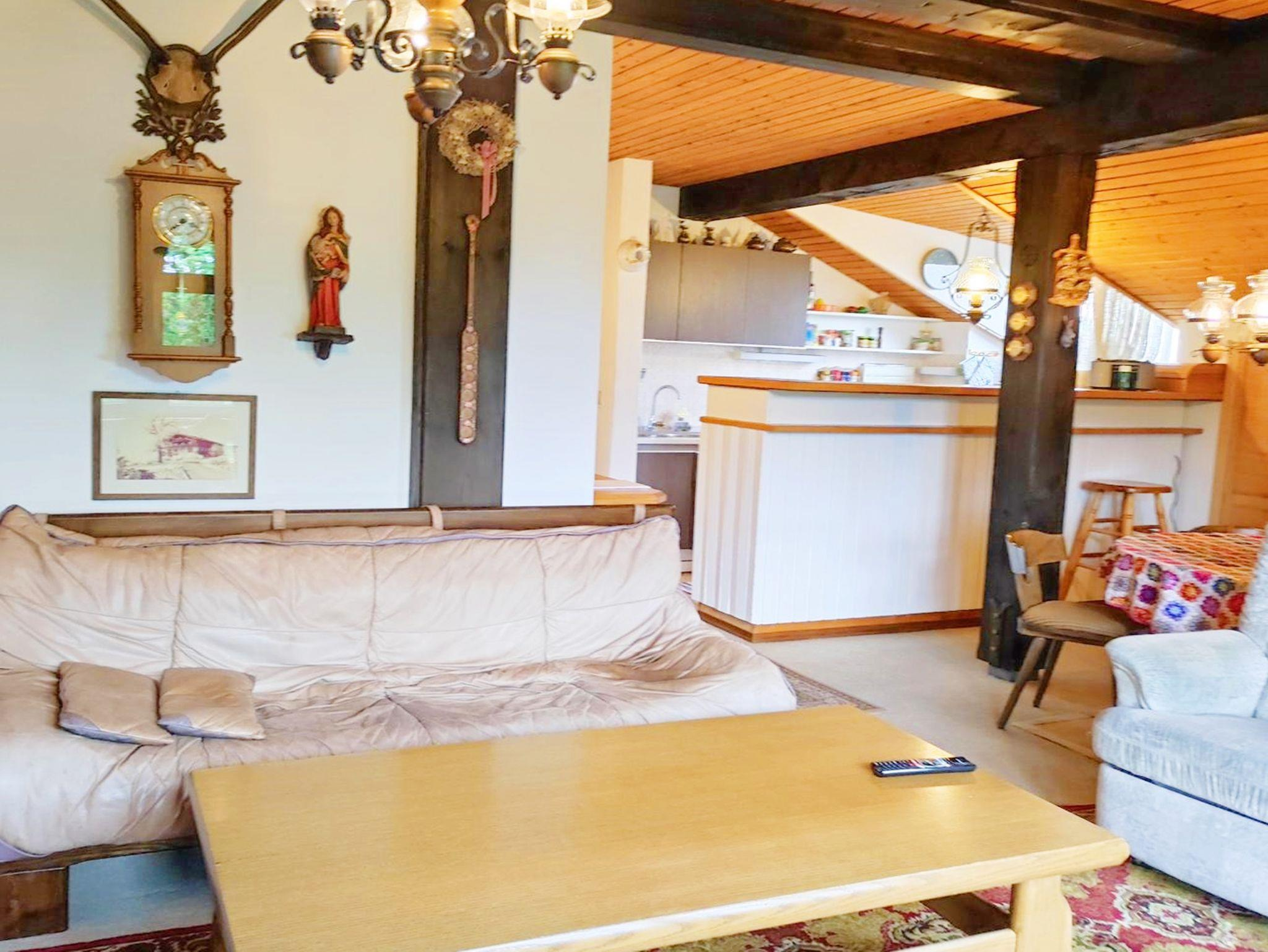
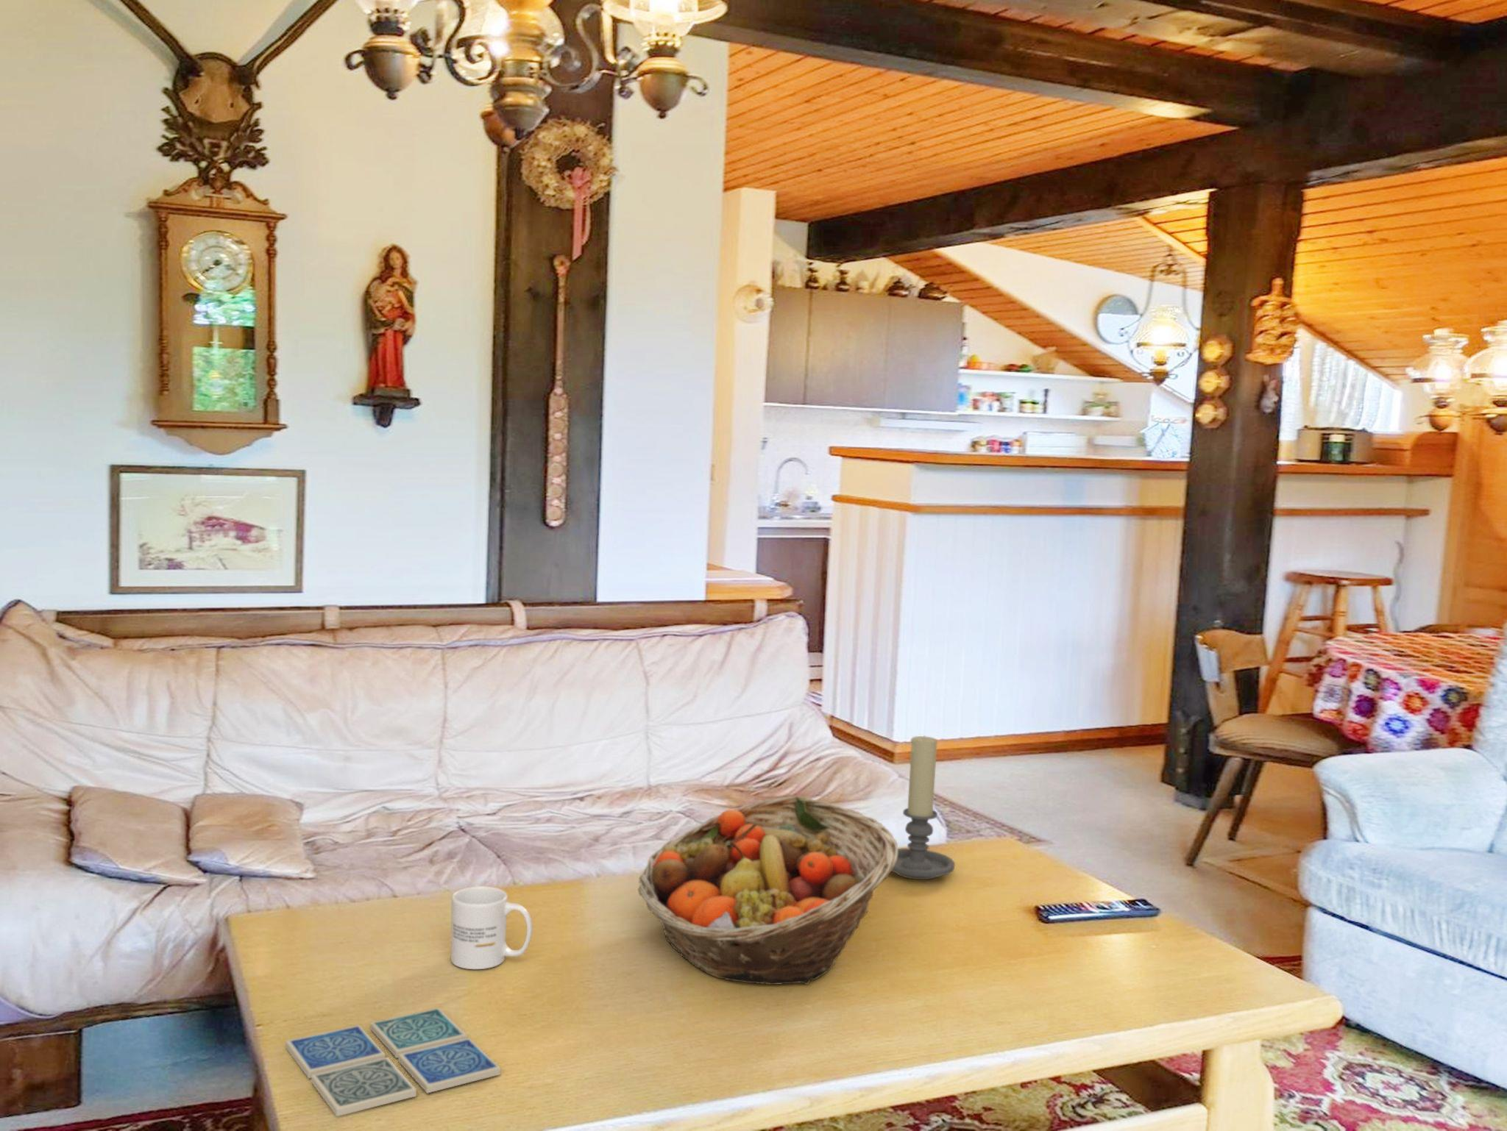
+ candle holder [891,734,956,880]
+ mug [450,885,532,969]
+ drink coaster [285,1007,502,1117]
+ fruit basket [637,796,898,985]
